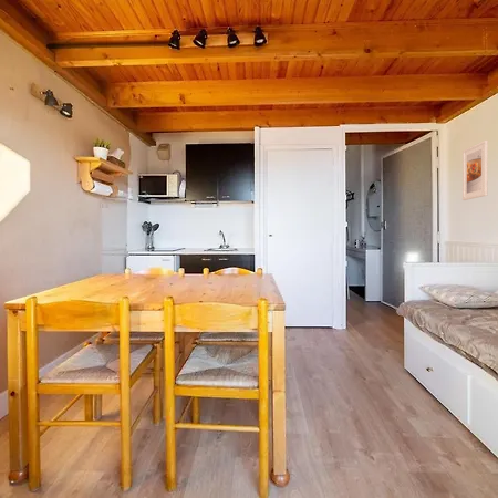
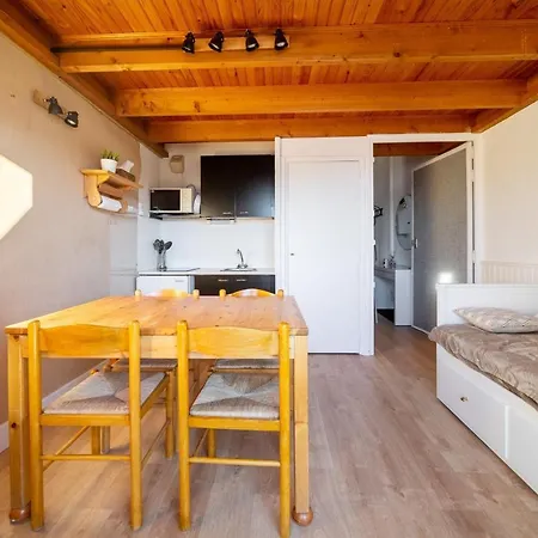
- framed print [461,139,489,201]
